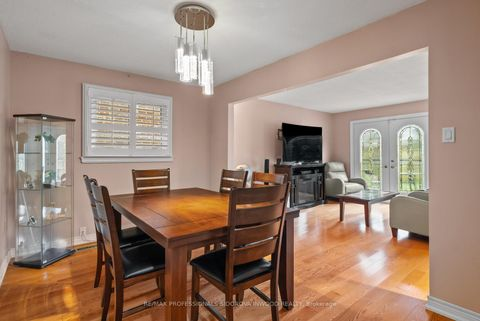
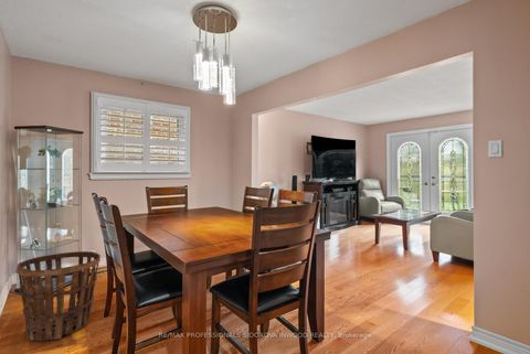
+ basket [15,250,102,342]
